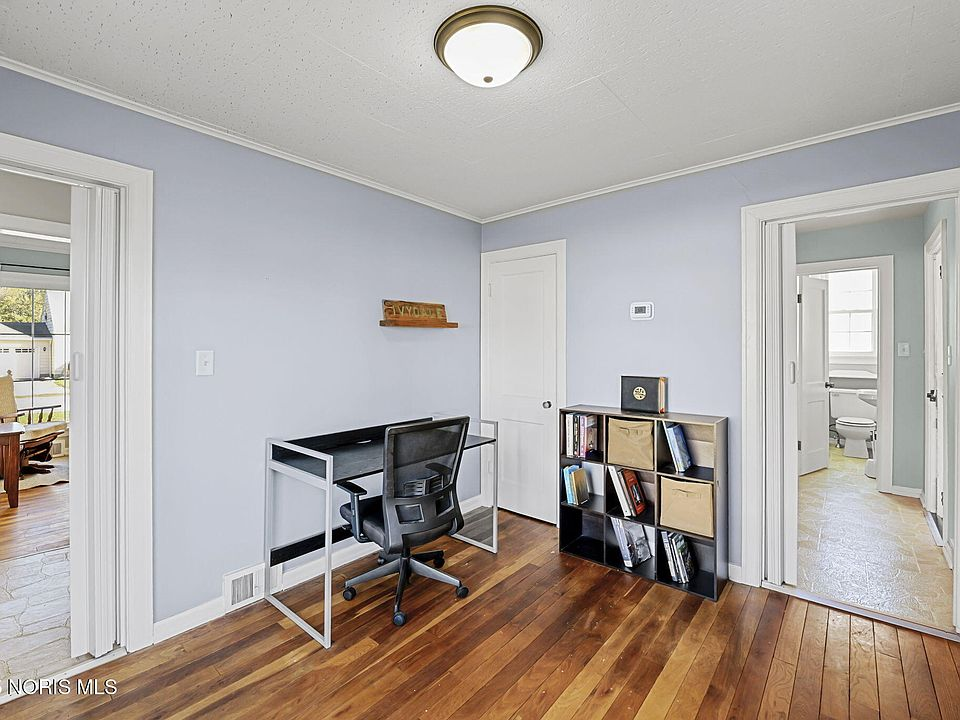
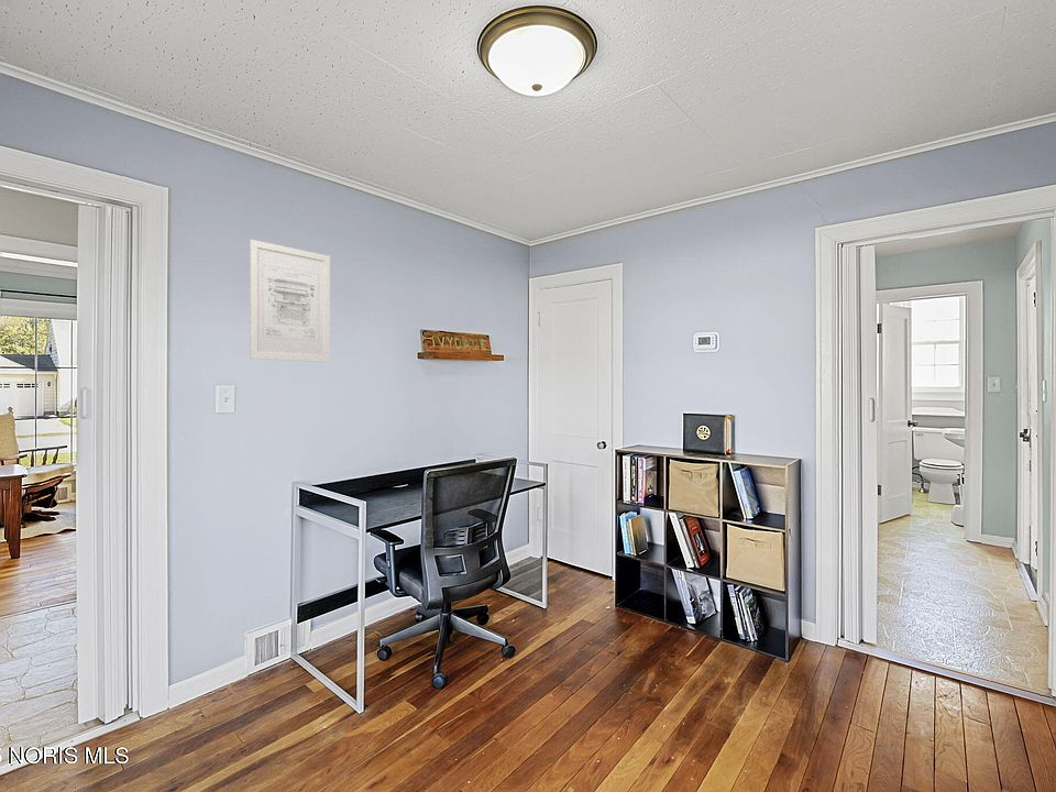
+ wall art [249,239,331,363]
